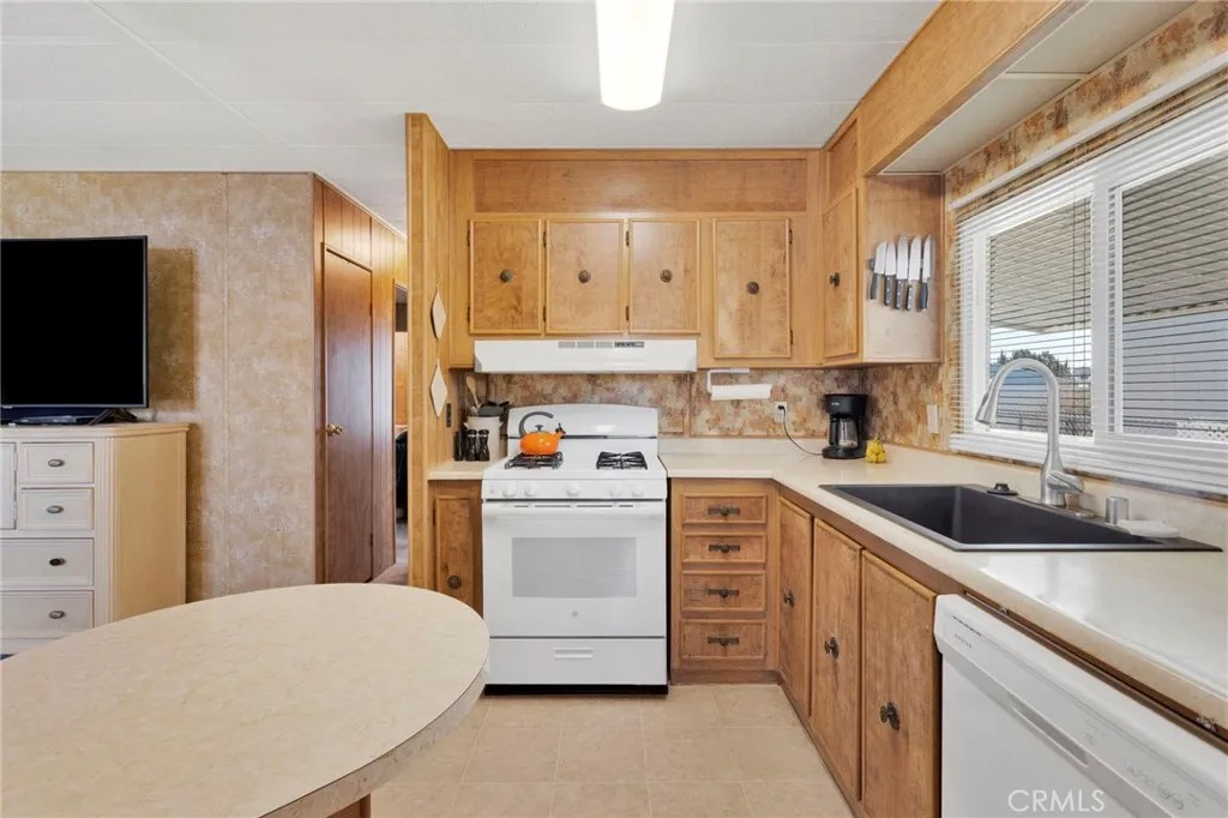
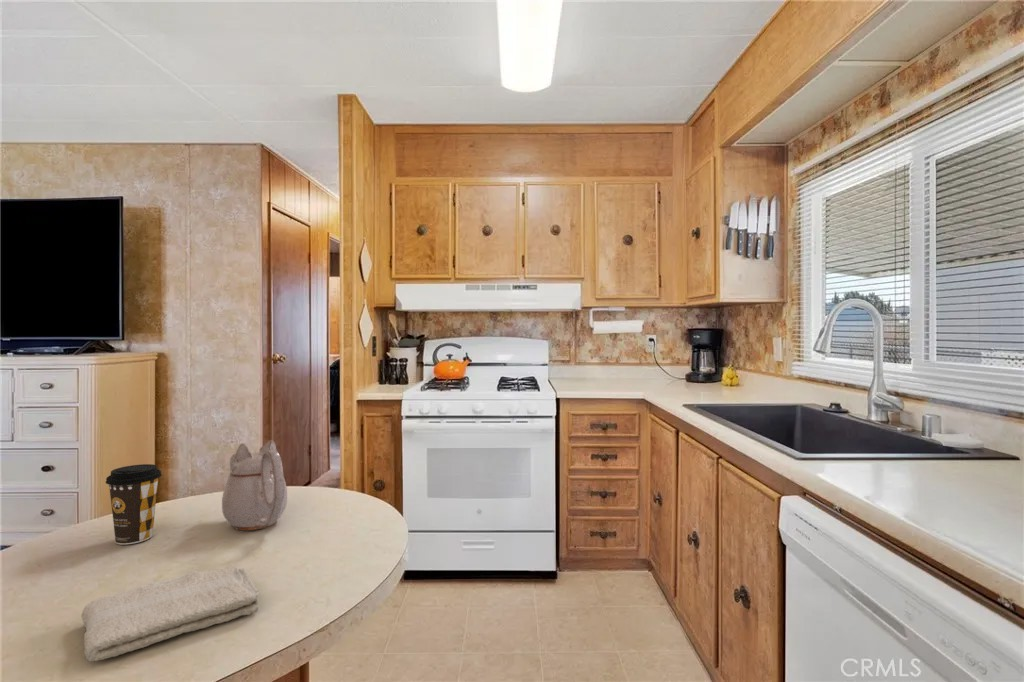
+ coffee cup [105,463,163,545]
+ washcloth [80,565,262,662]
+ teapot [221,439,288,531]
